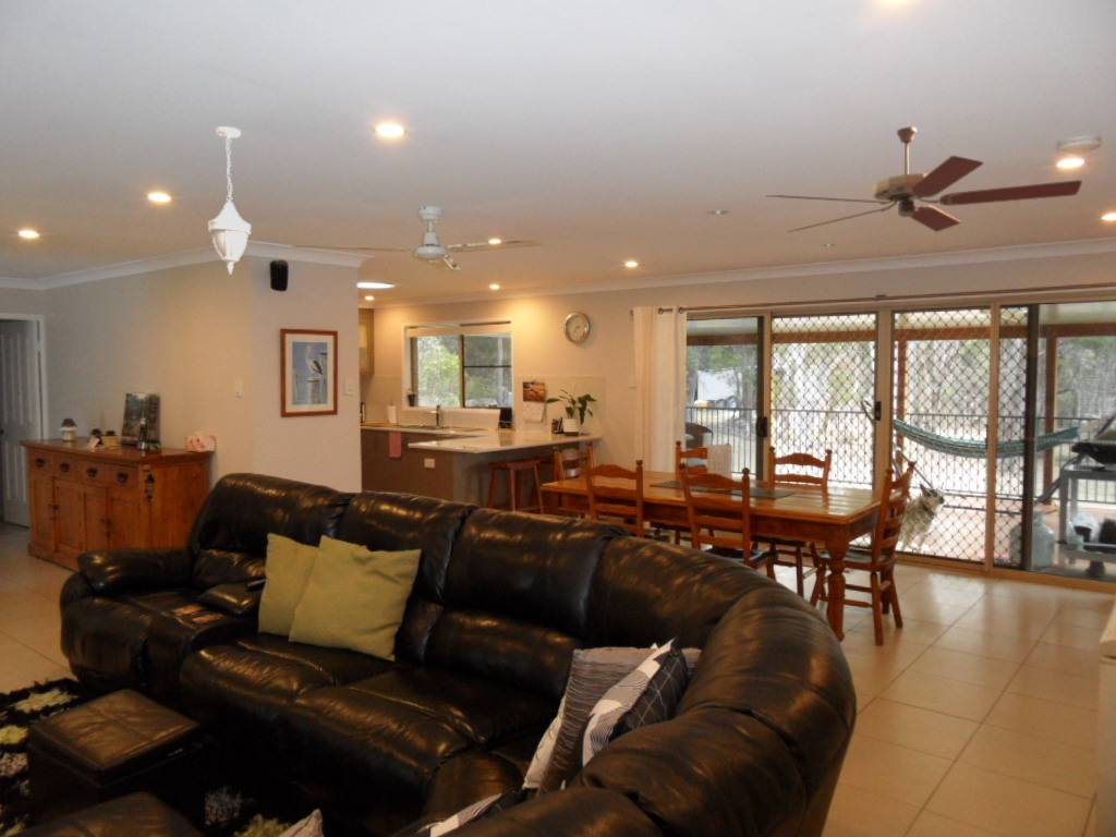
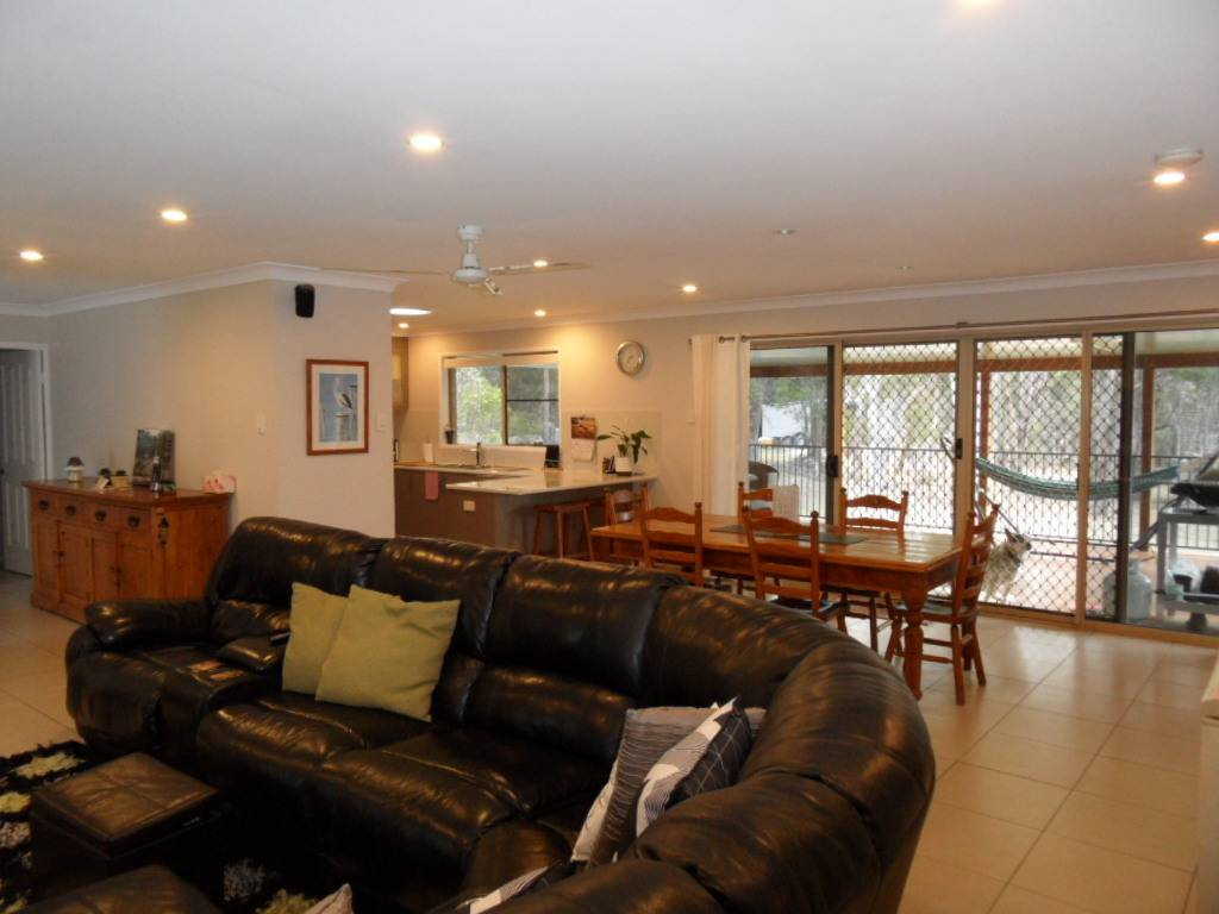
- pendant light [207,125,252,276]
- ceiling fan [765,125,1083,233]
